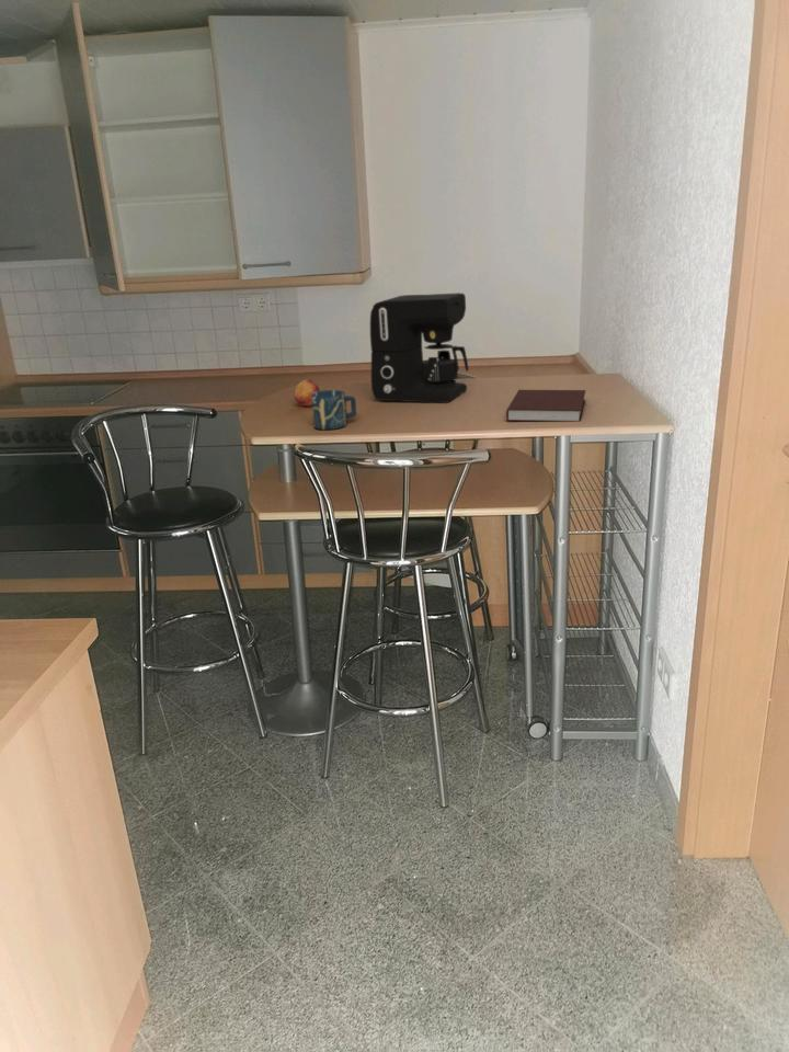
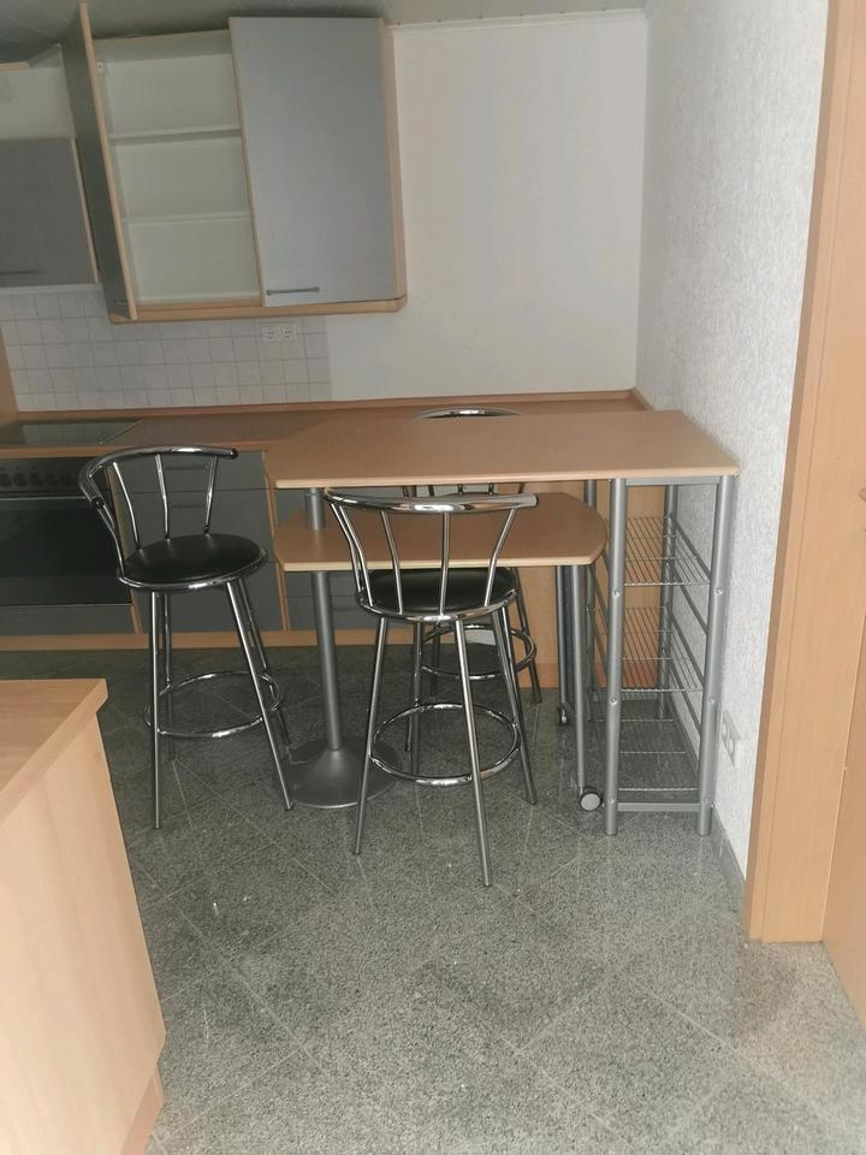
- fruit [294,378,321,408]
- cup [311,389,357,431]
- notebook [505,389,586,423]
- coffee maker [369,291,469,404]
